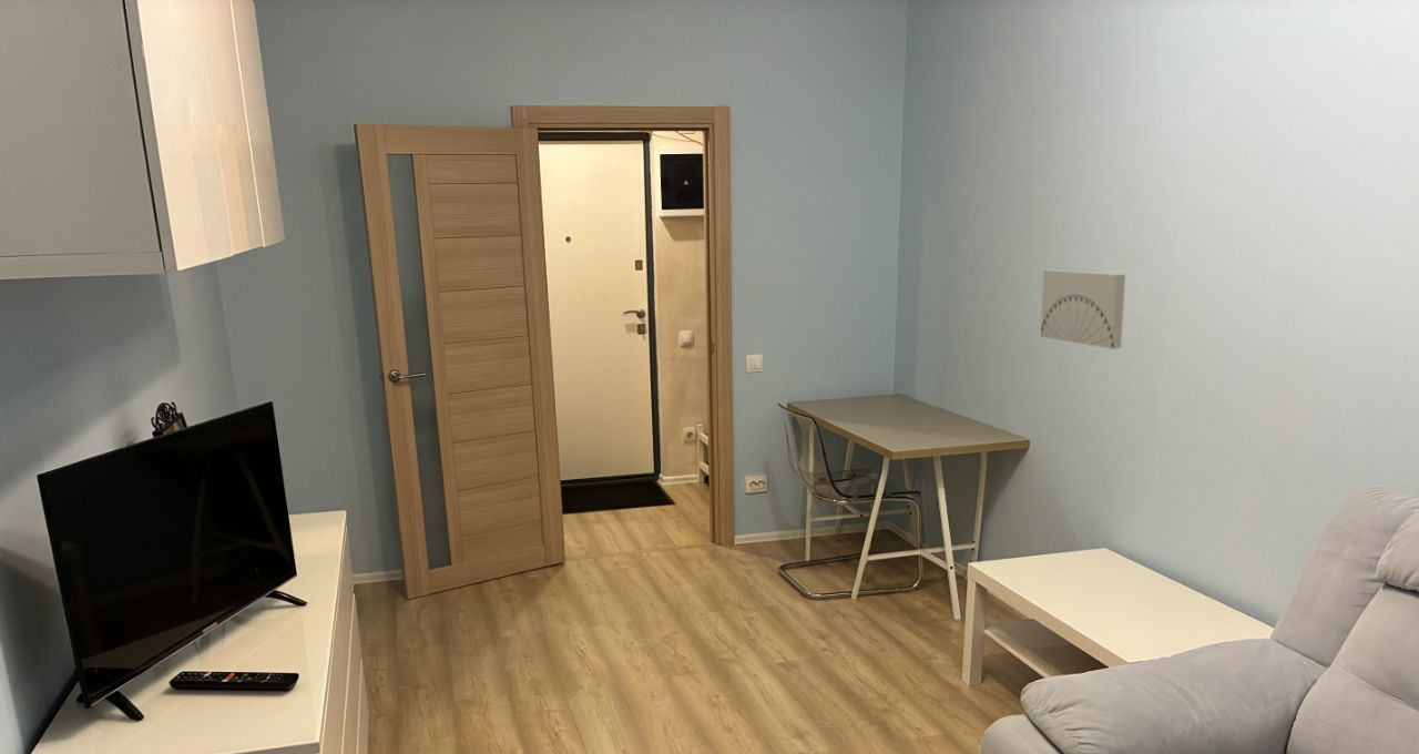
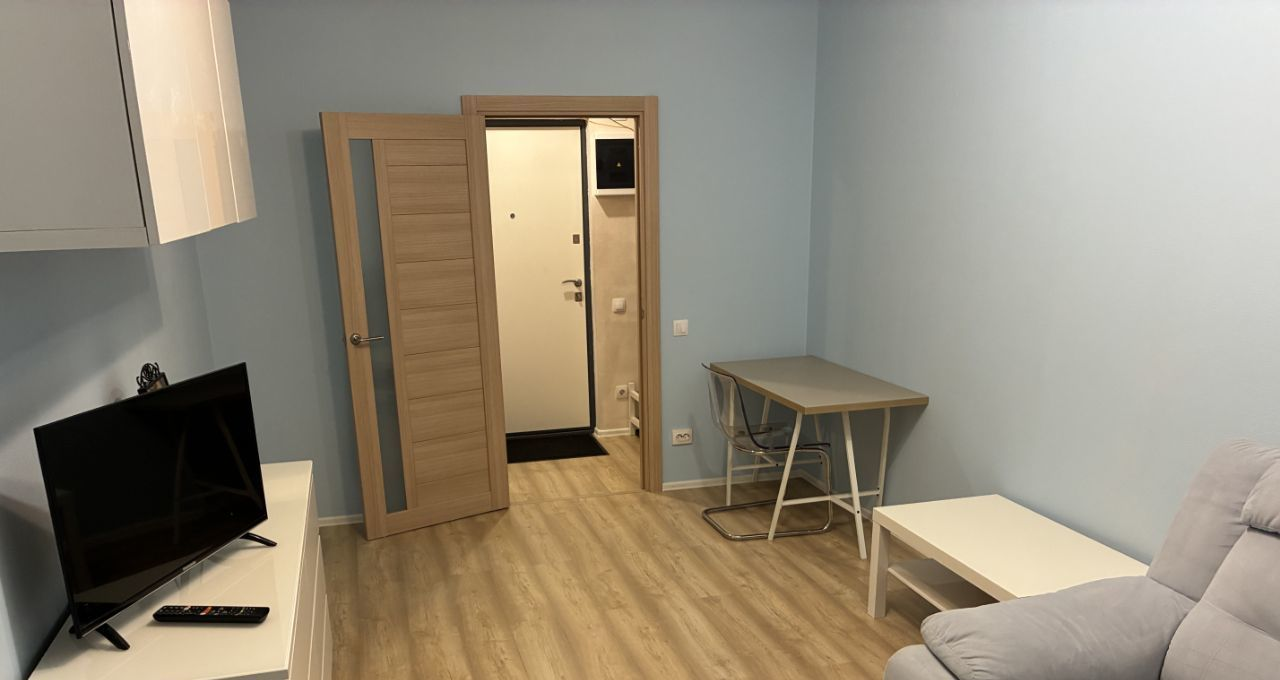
- wall art [1040,269,1126,350]
